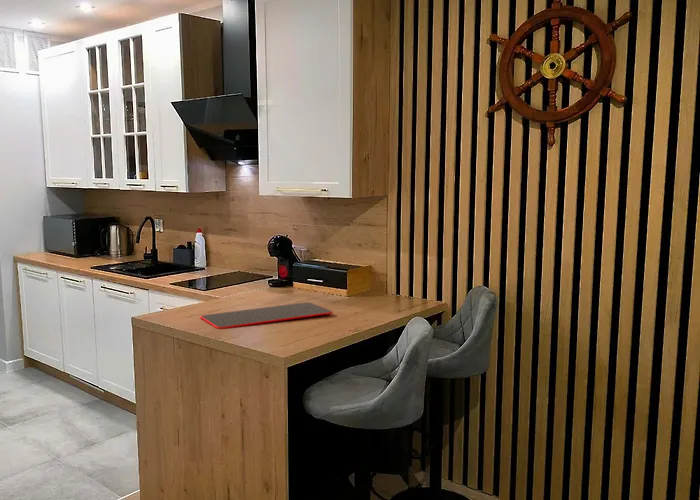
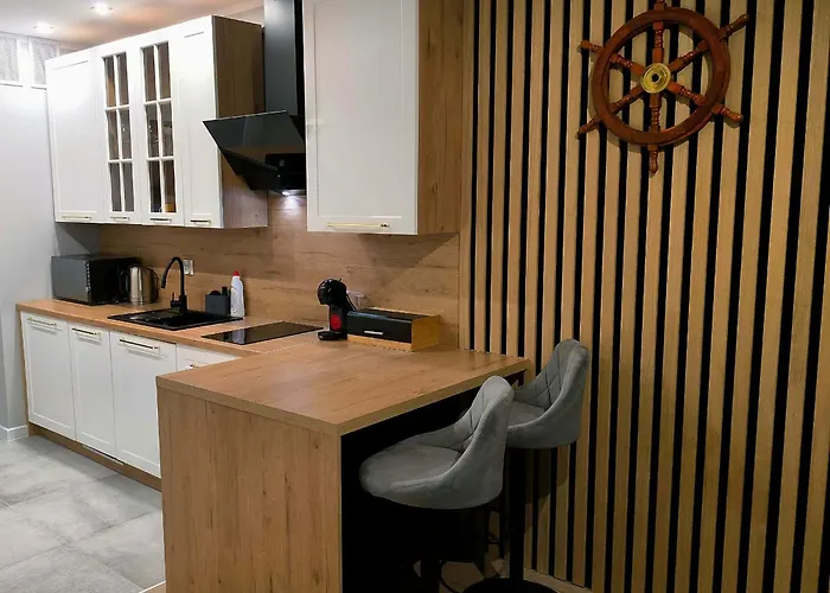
- cutting board [199,301,334,330]
